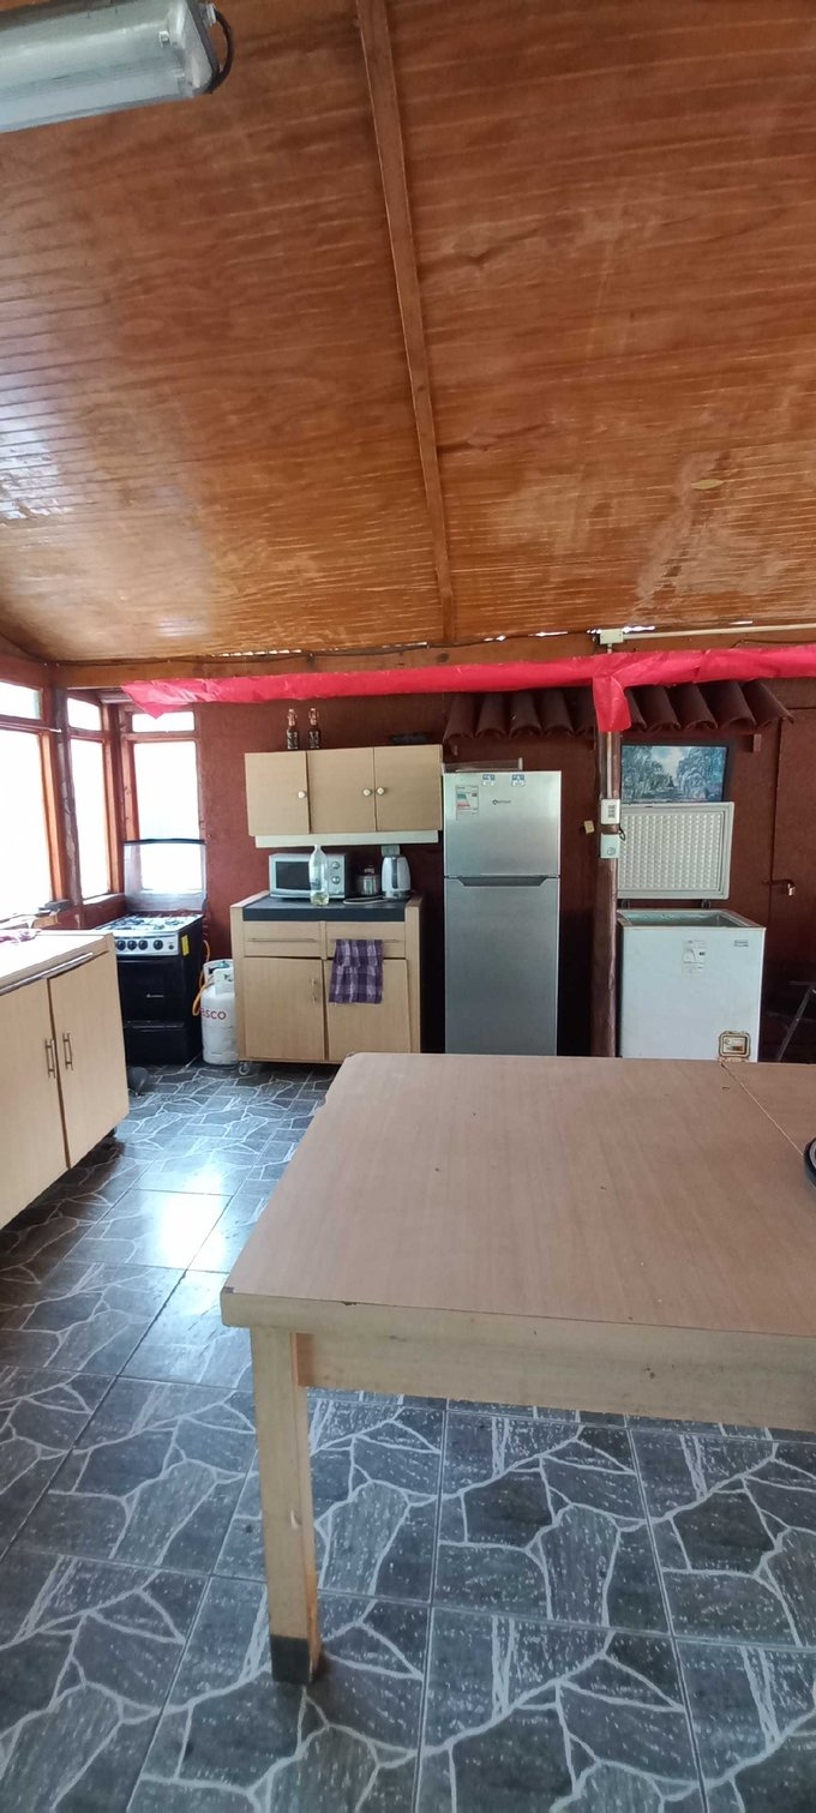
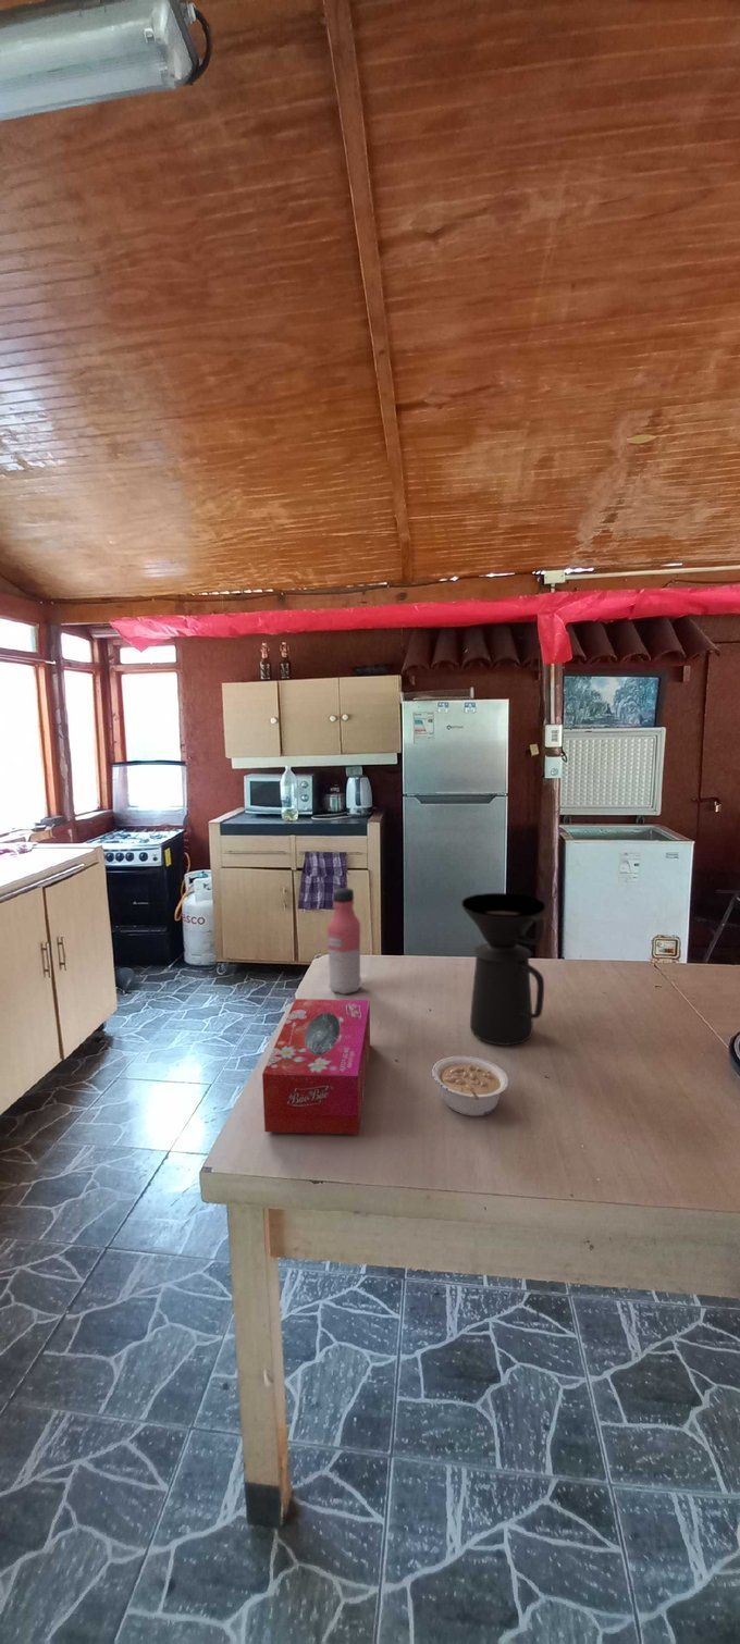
+ coffee maker [460,892,546,1047]
+ legume [431,1055,509,1117]
+ tissue box [261,998,371,1135]
+ water bottle [326,887,362,996]
